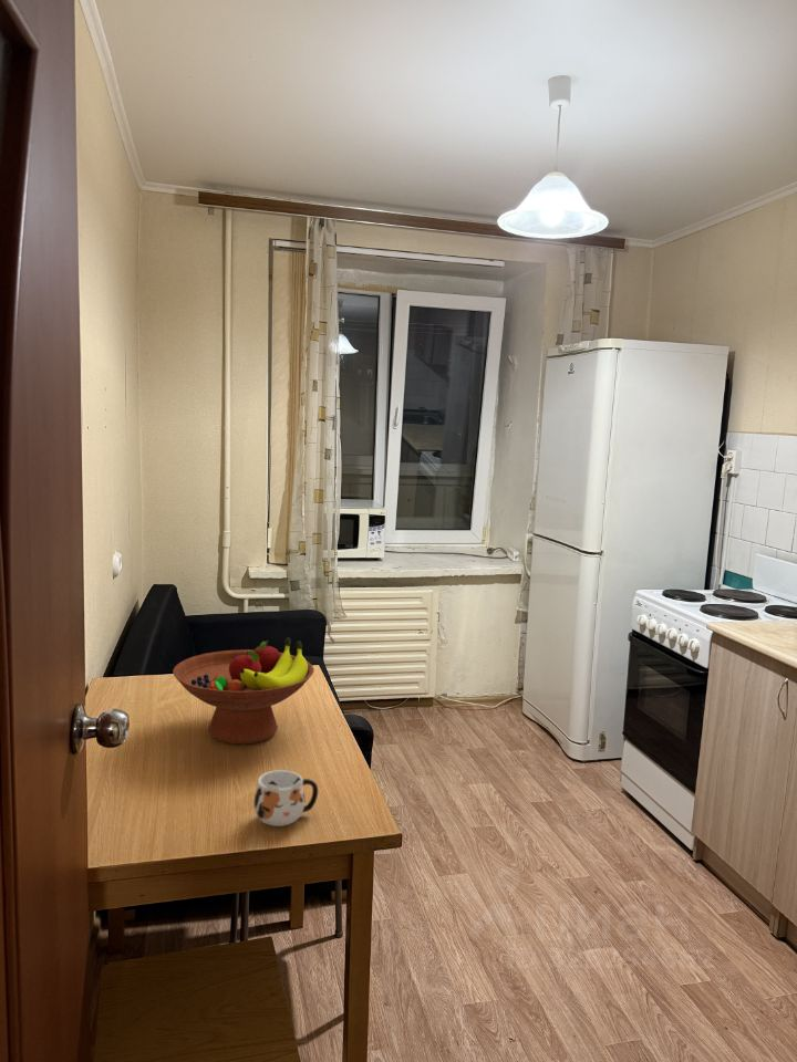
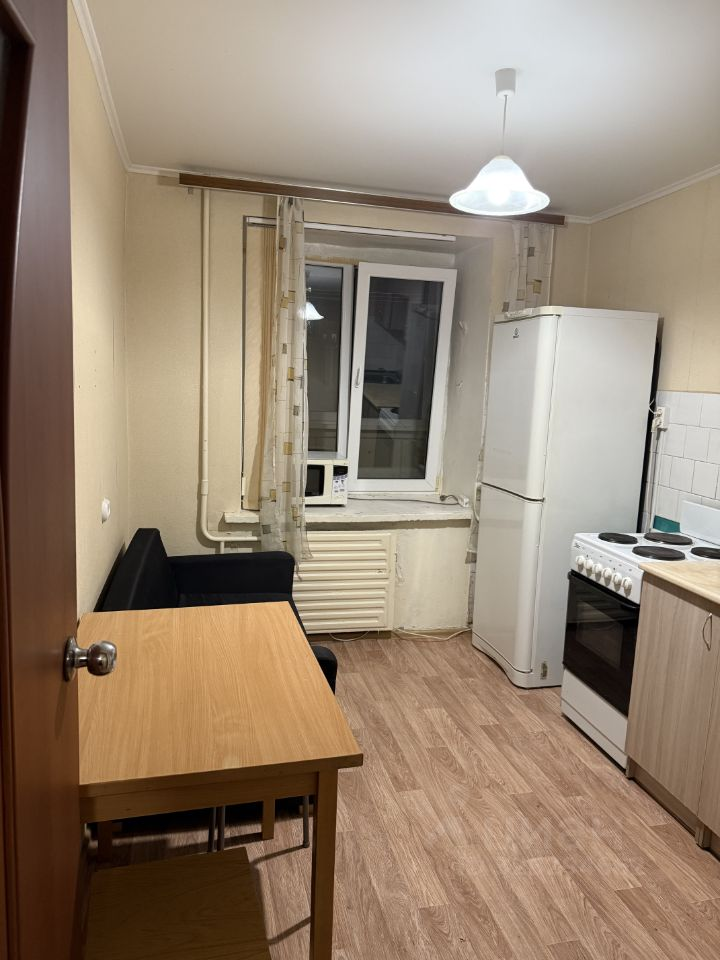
- mug [252,769,319,827]
- fruit bowl [172,636,315,746]
